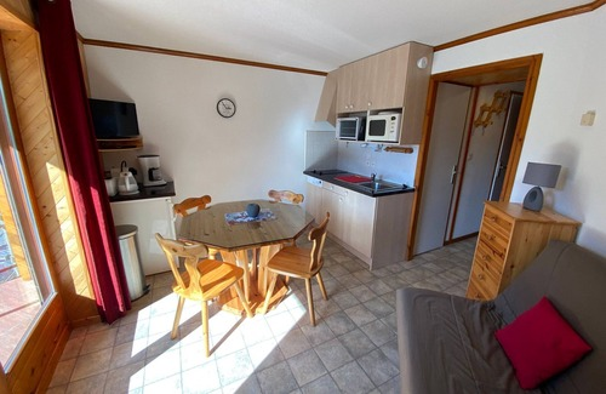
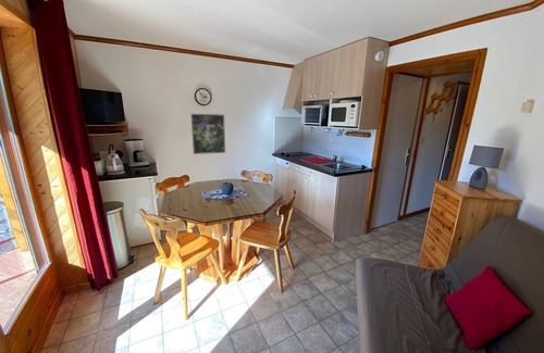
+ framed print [190,113,226,155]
